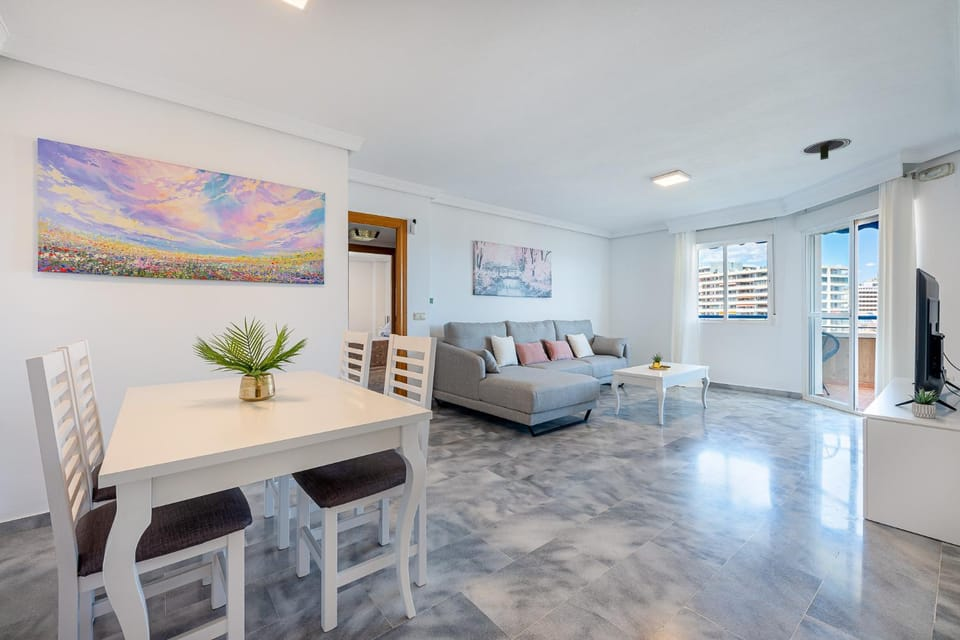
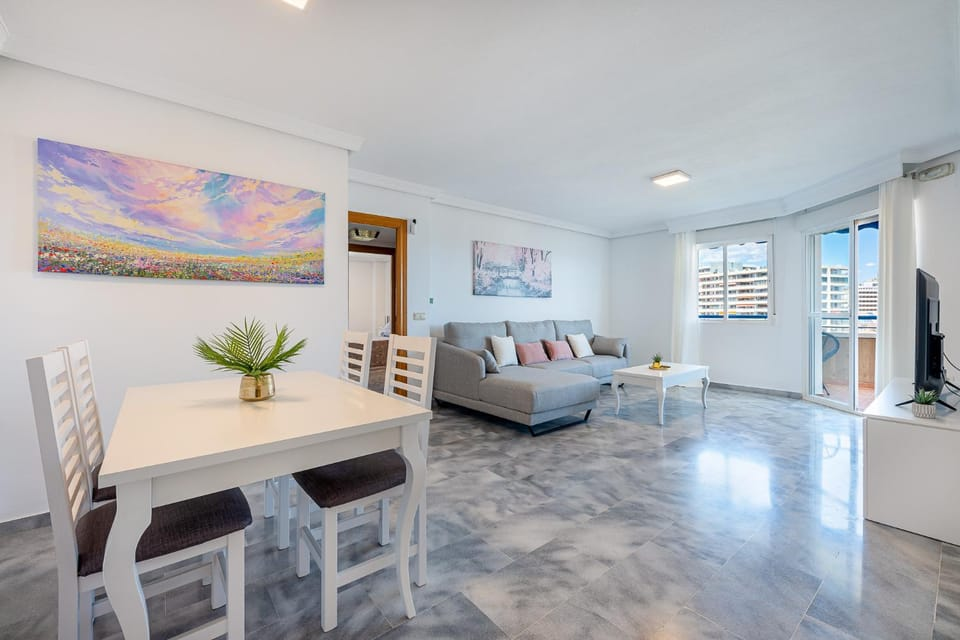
- ceiling light [798,137,853,161]
